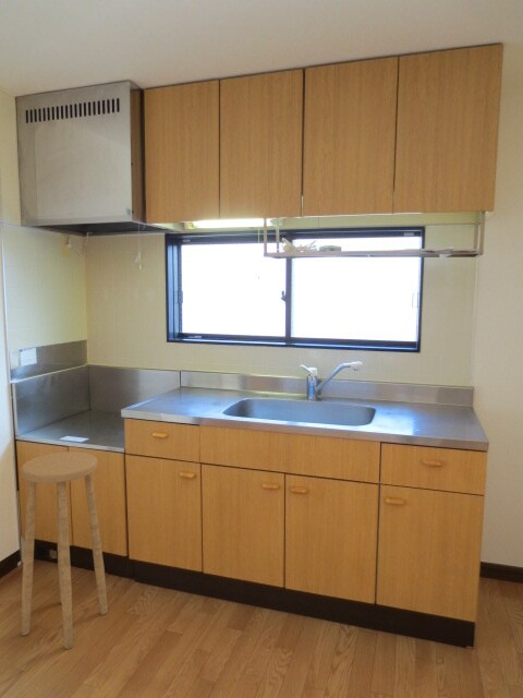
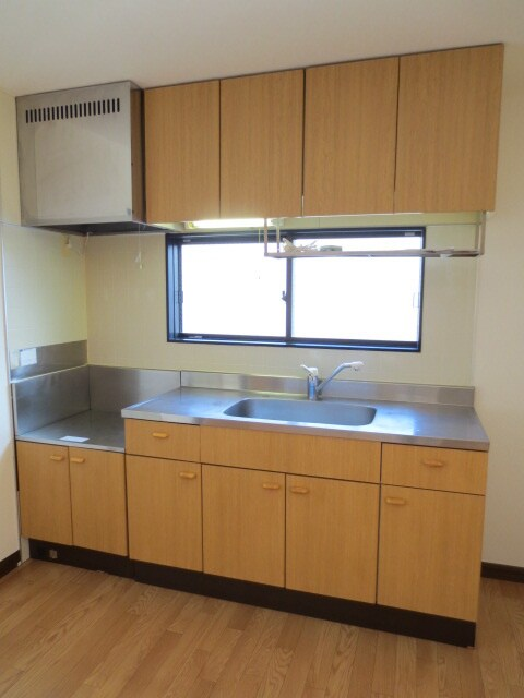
- stool [20,450,109,650]
